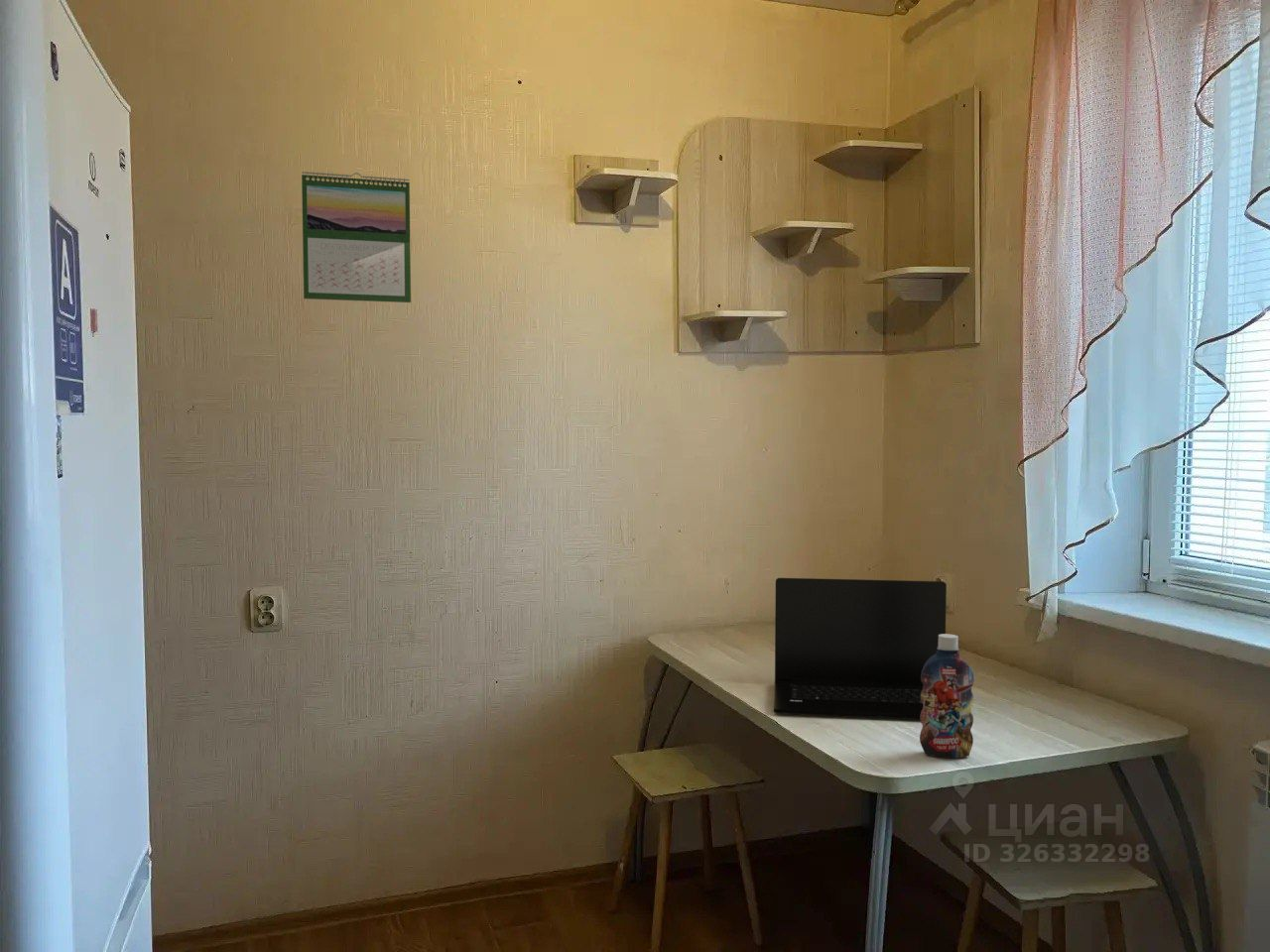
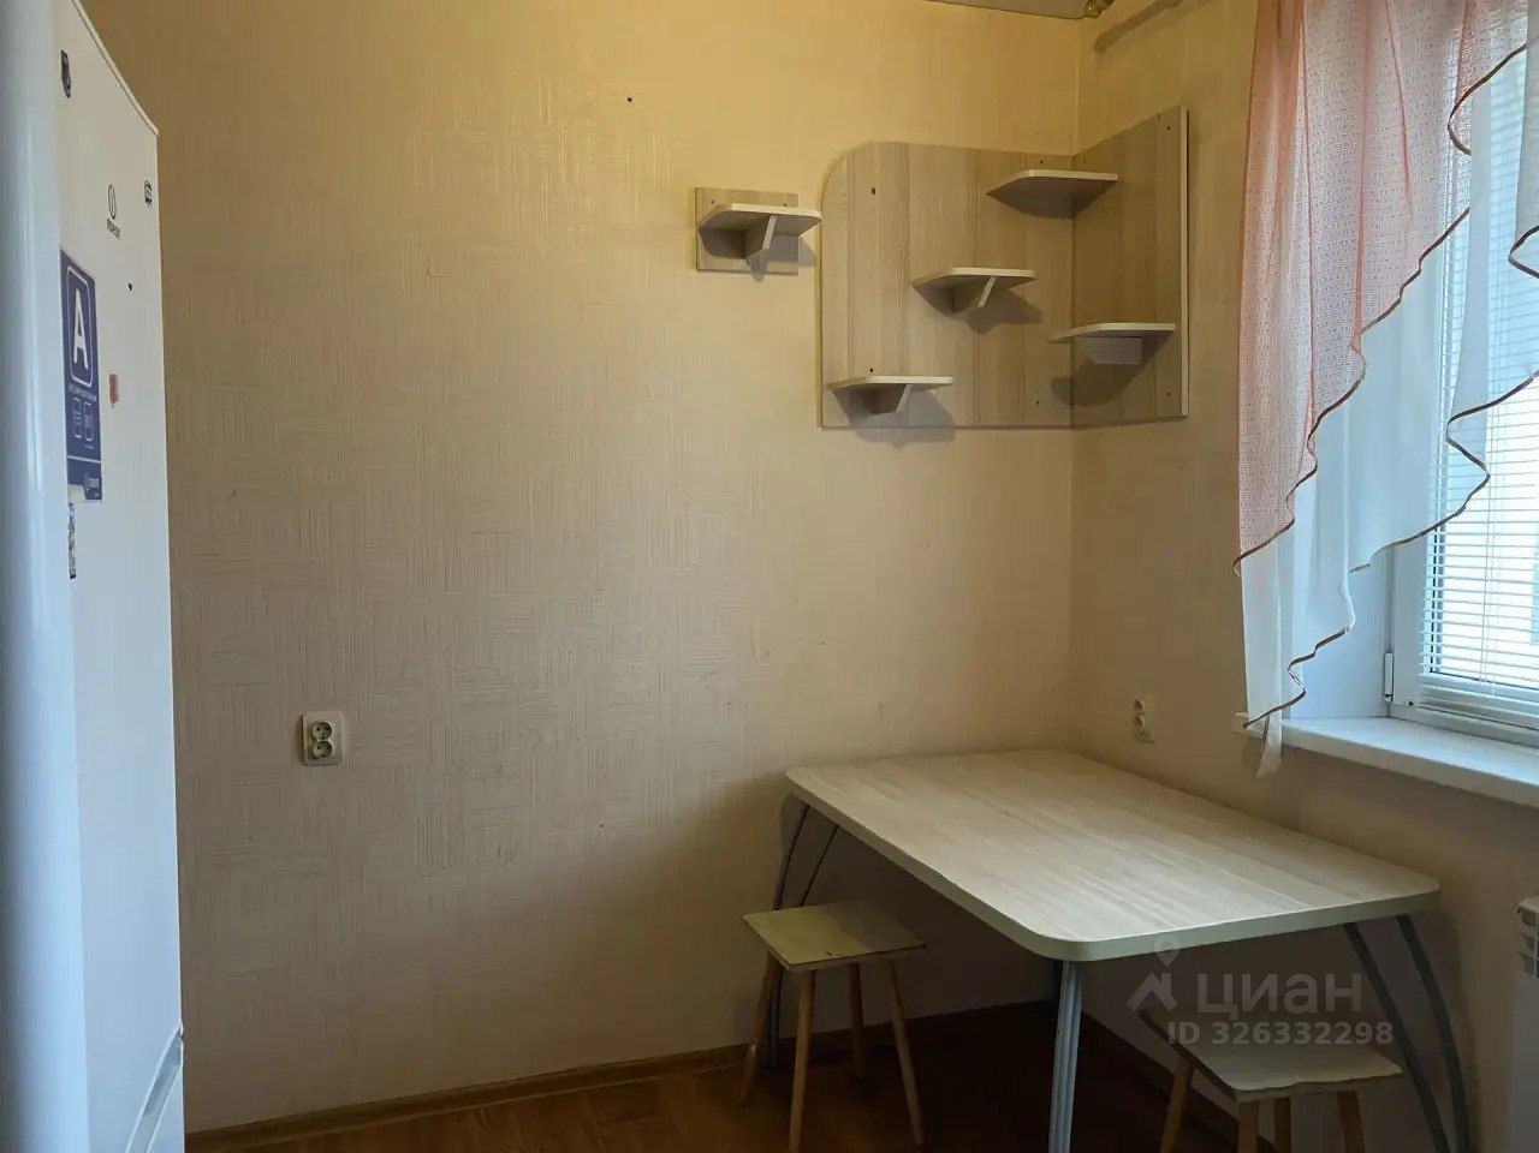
- laptop [773,577,948,720]
- calendar [301,171,412,303]
- bottle [919,633,975,759]
